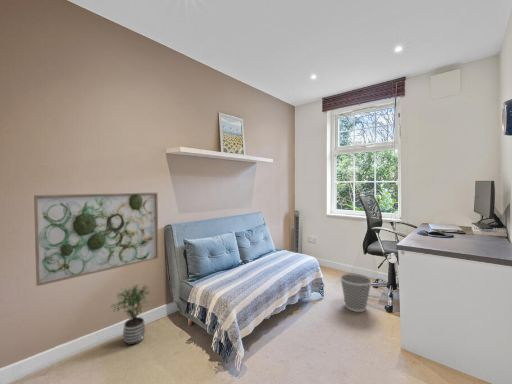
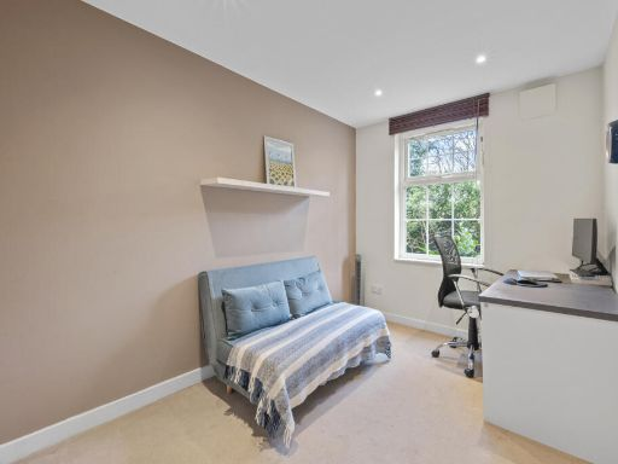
- potted plant [110,283,150,346]
- wall art [33,192,159,287]
- wastebasket [339,272,373,313]
